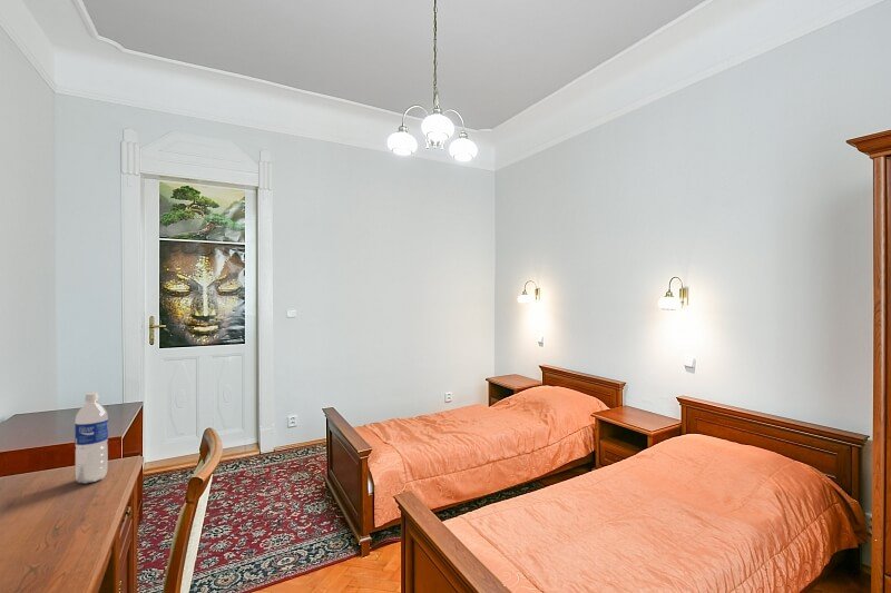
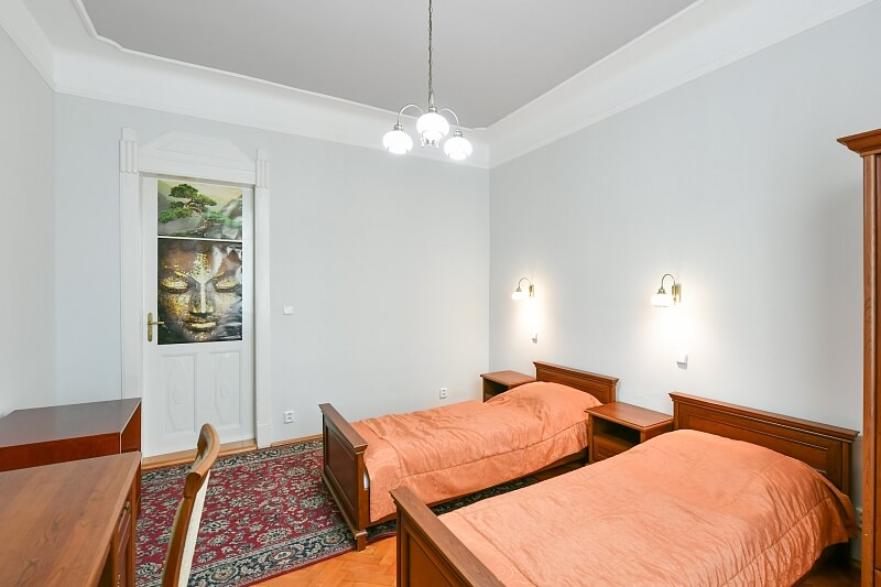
- water bottle [74,392,109,484]
